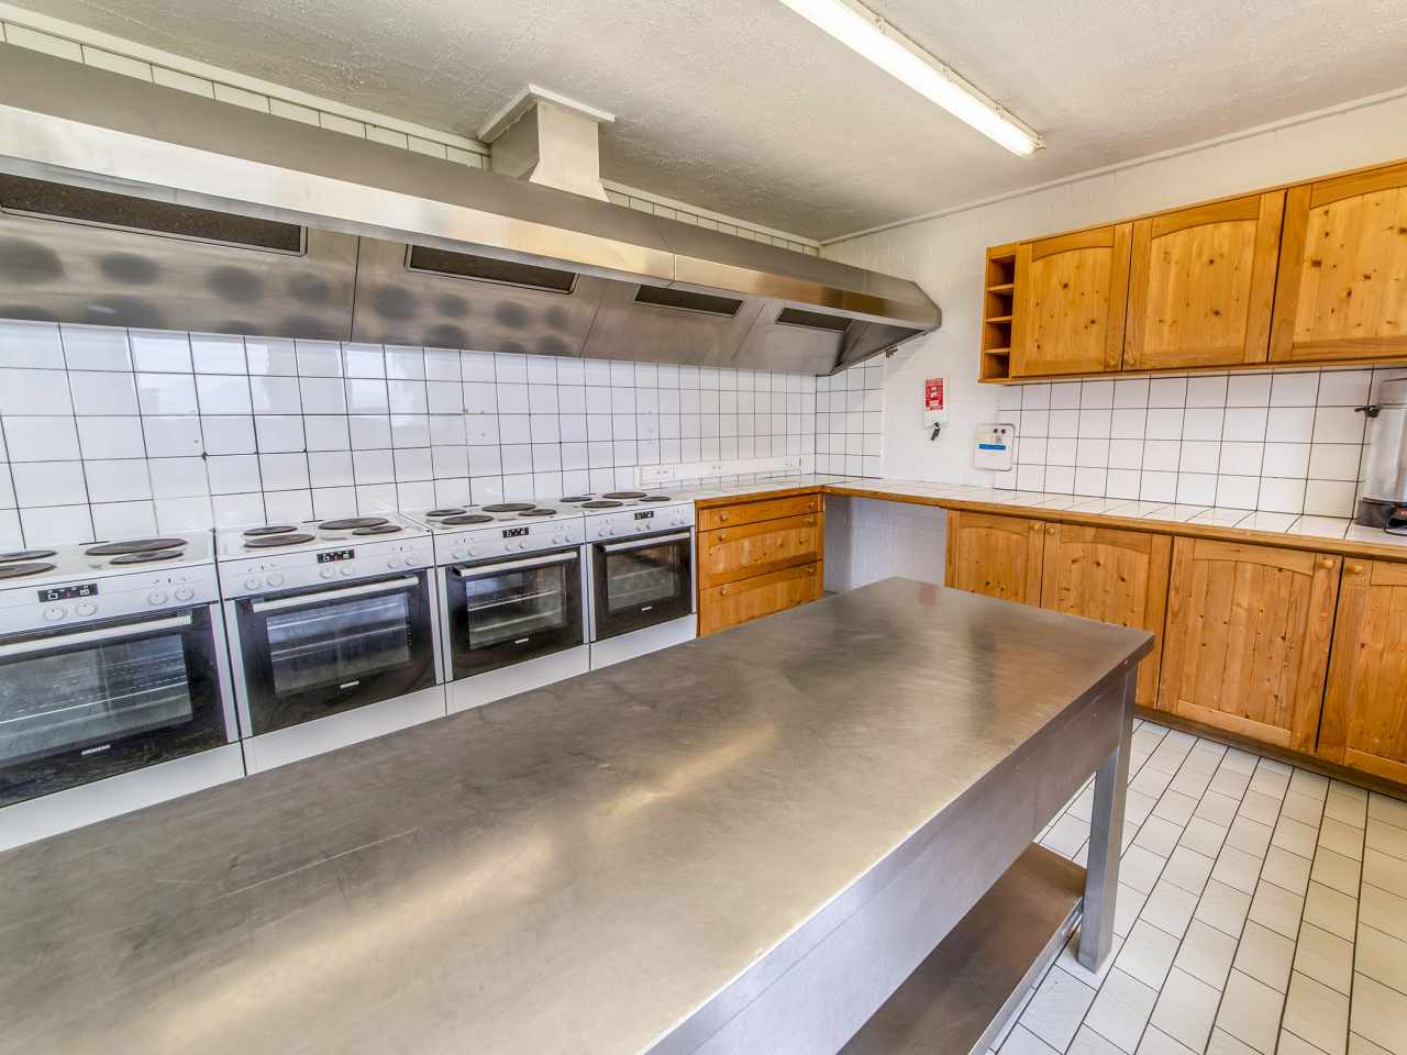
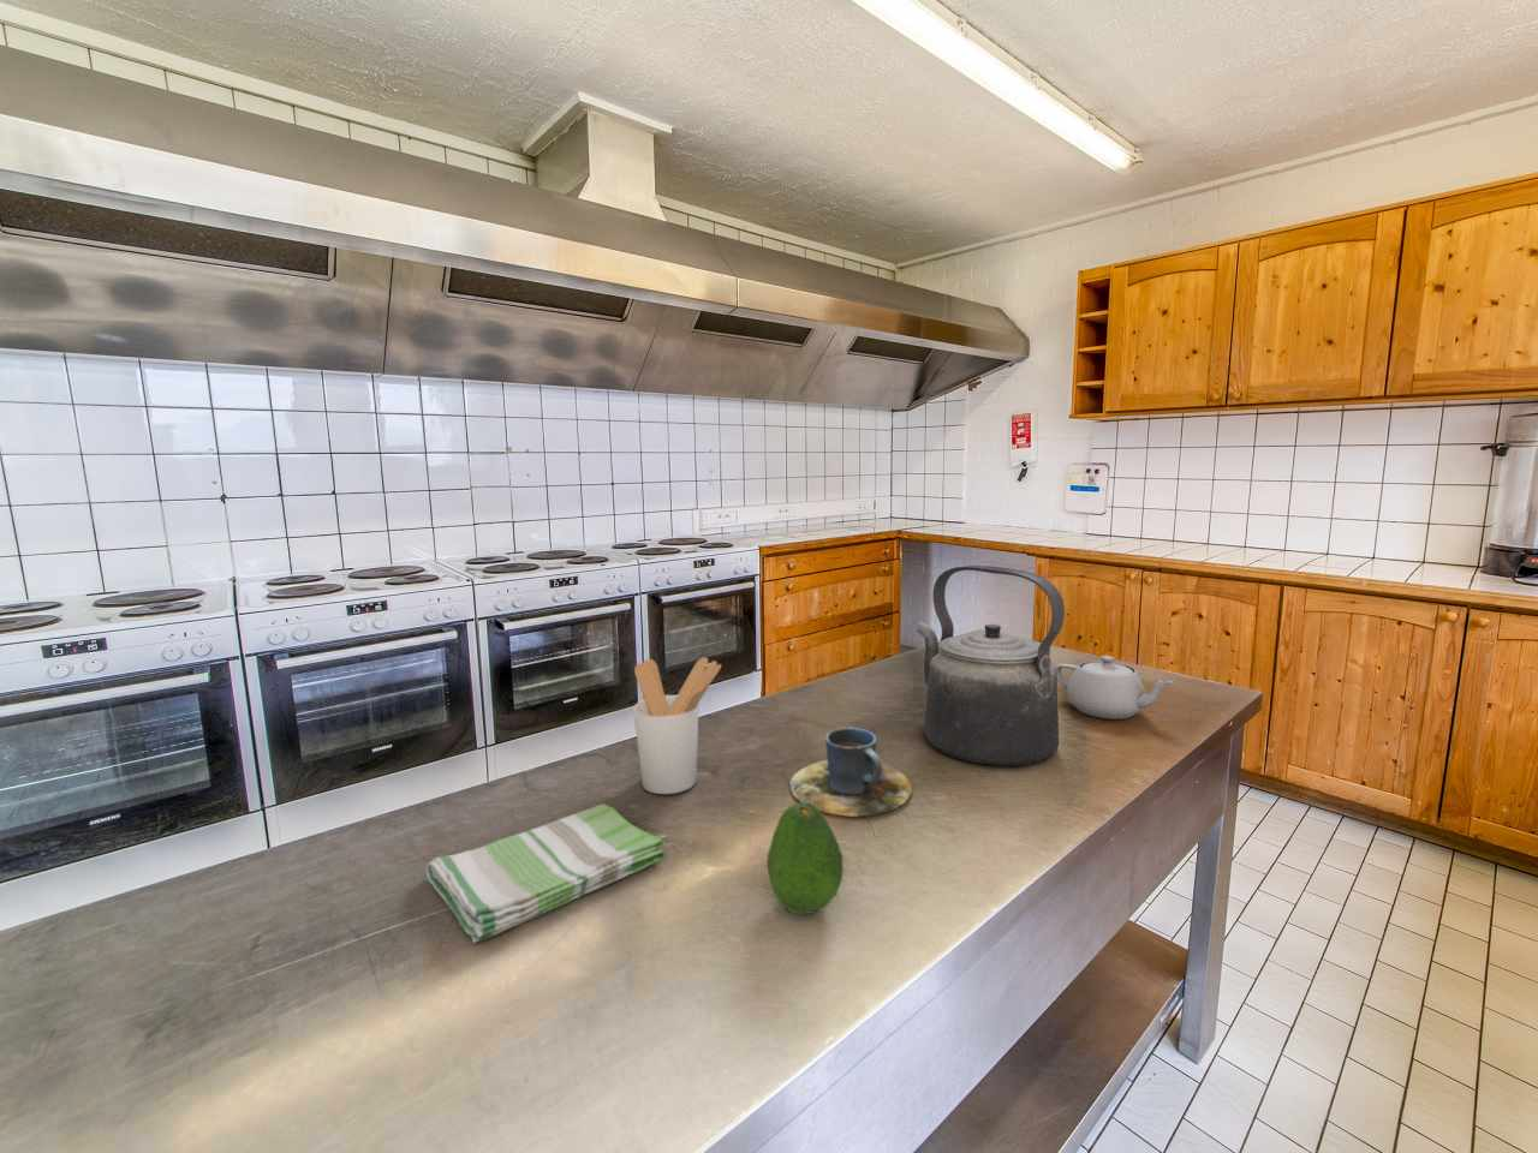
+ cup [788,727,913,818]
+ kettle [916,564,1066,767]
+ fruit [767,802,845,916]
+ teapot [1055,654,1173,721]
+ dish towel [424,803,666,943]
+ utensil holder [632,655,722,795]
